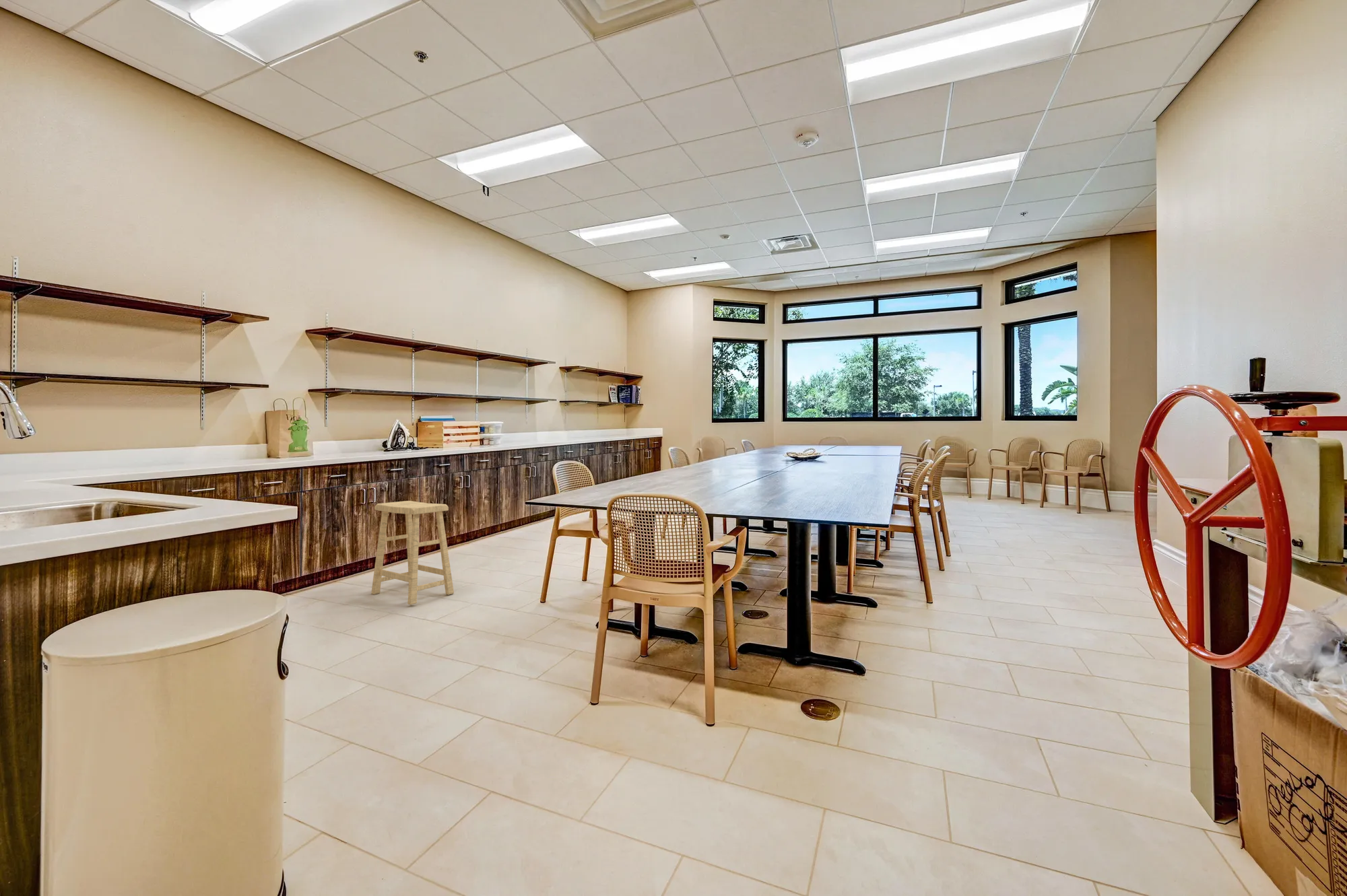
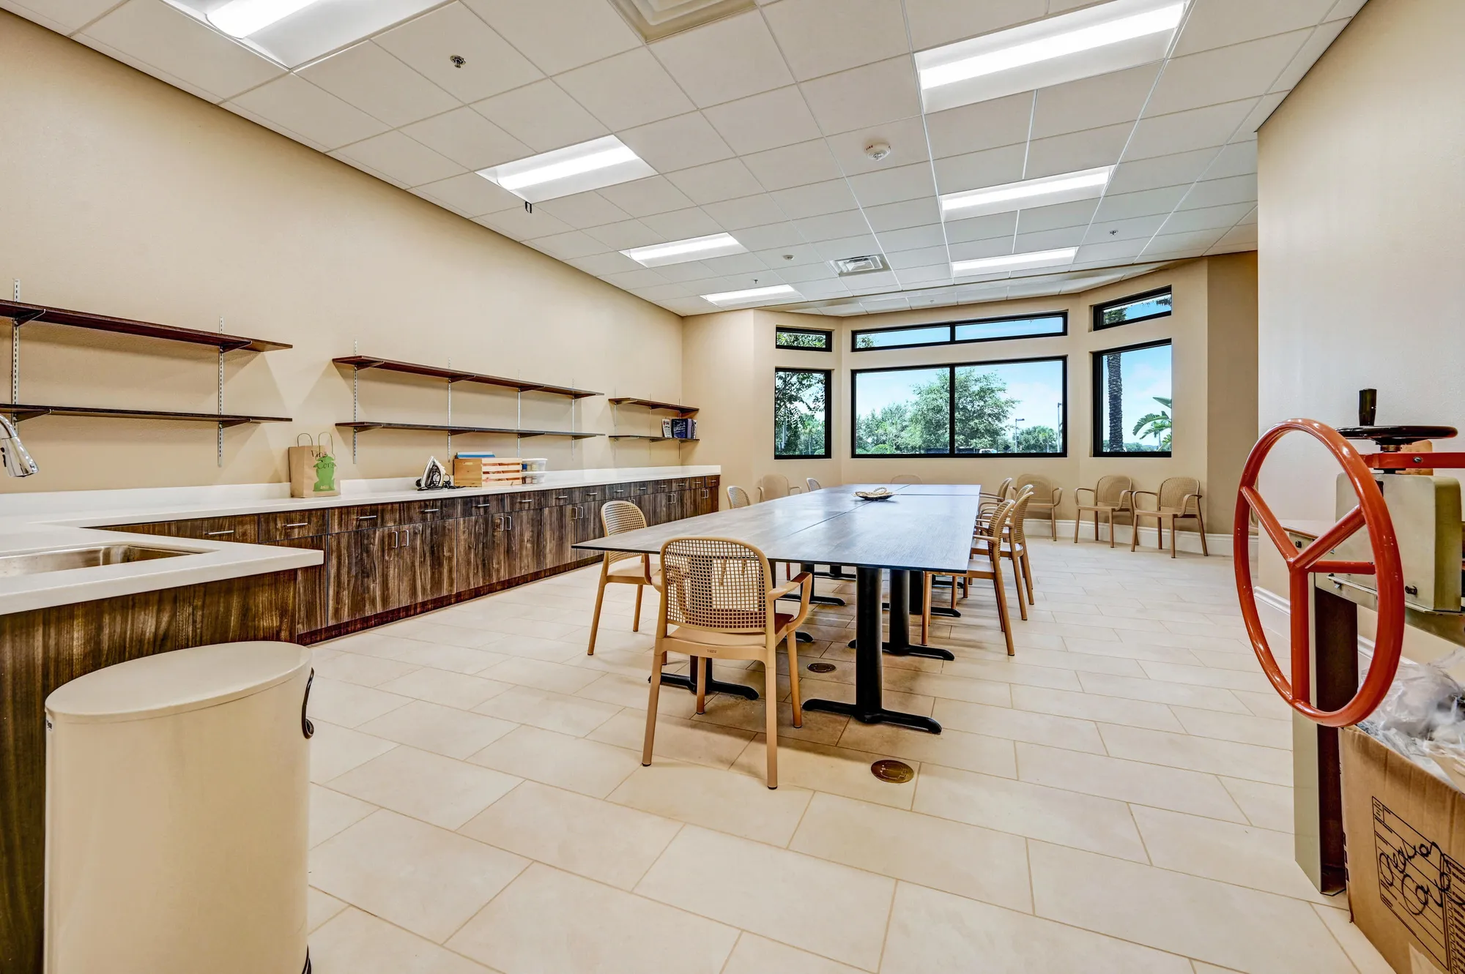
- stool [370,500,455,606]
